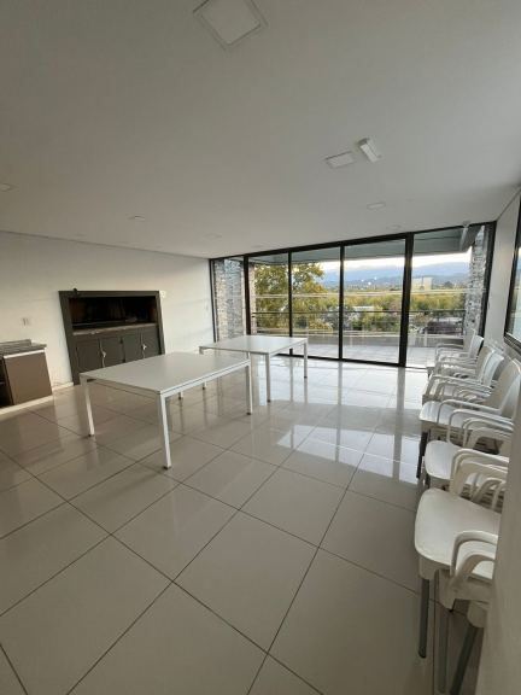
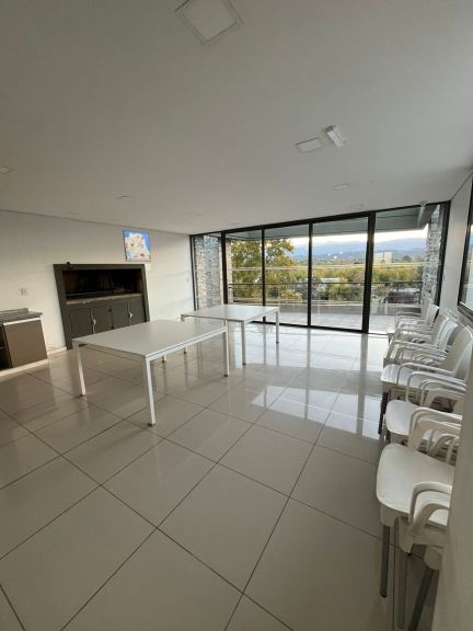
+ wall art [122,229,152,263]
